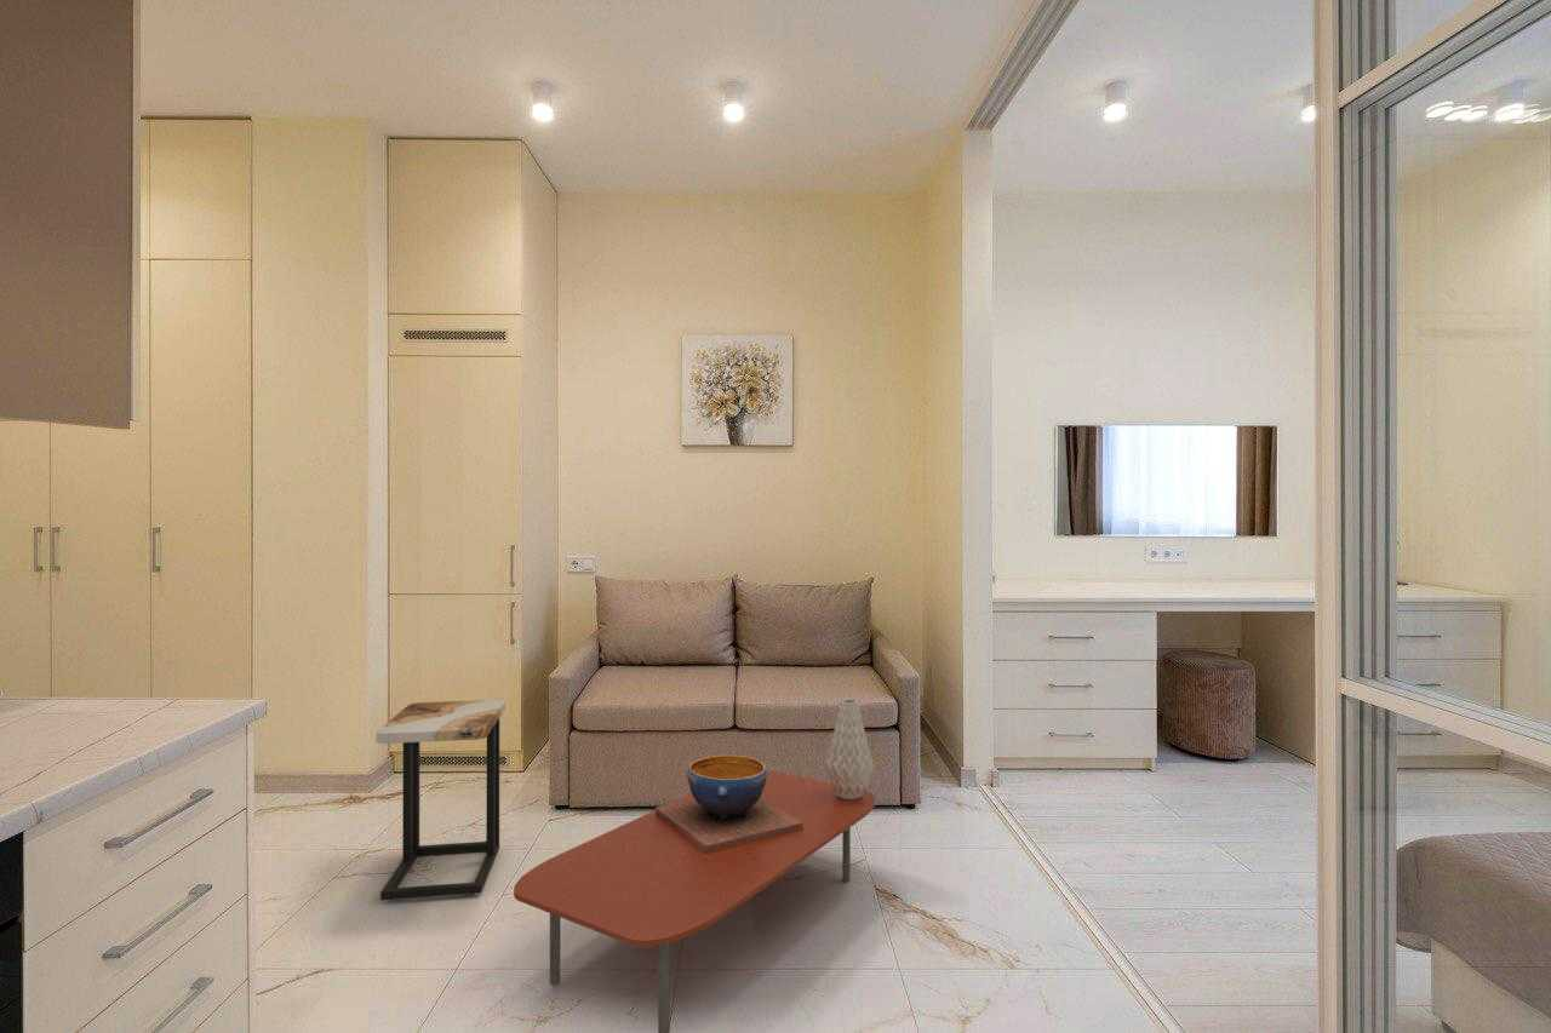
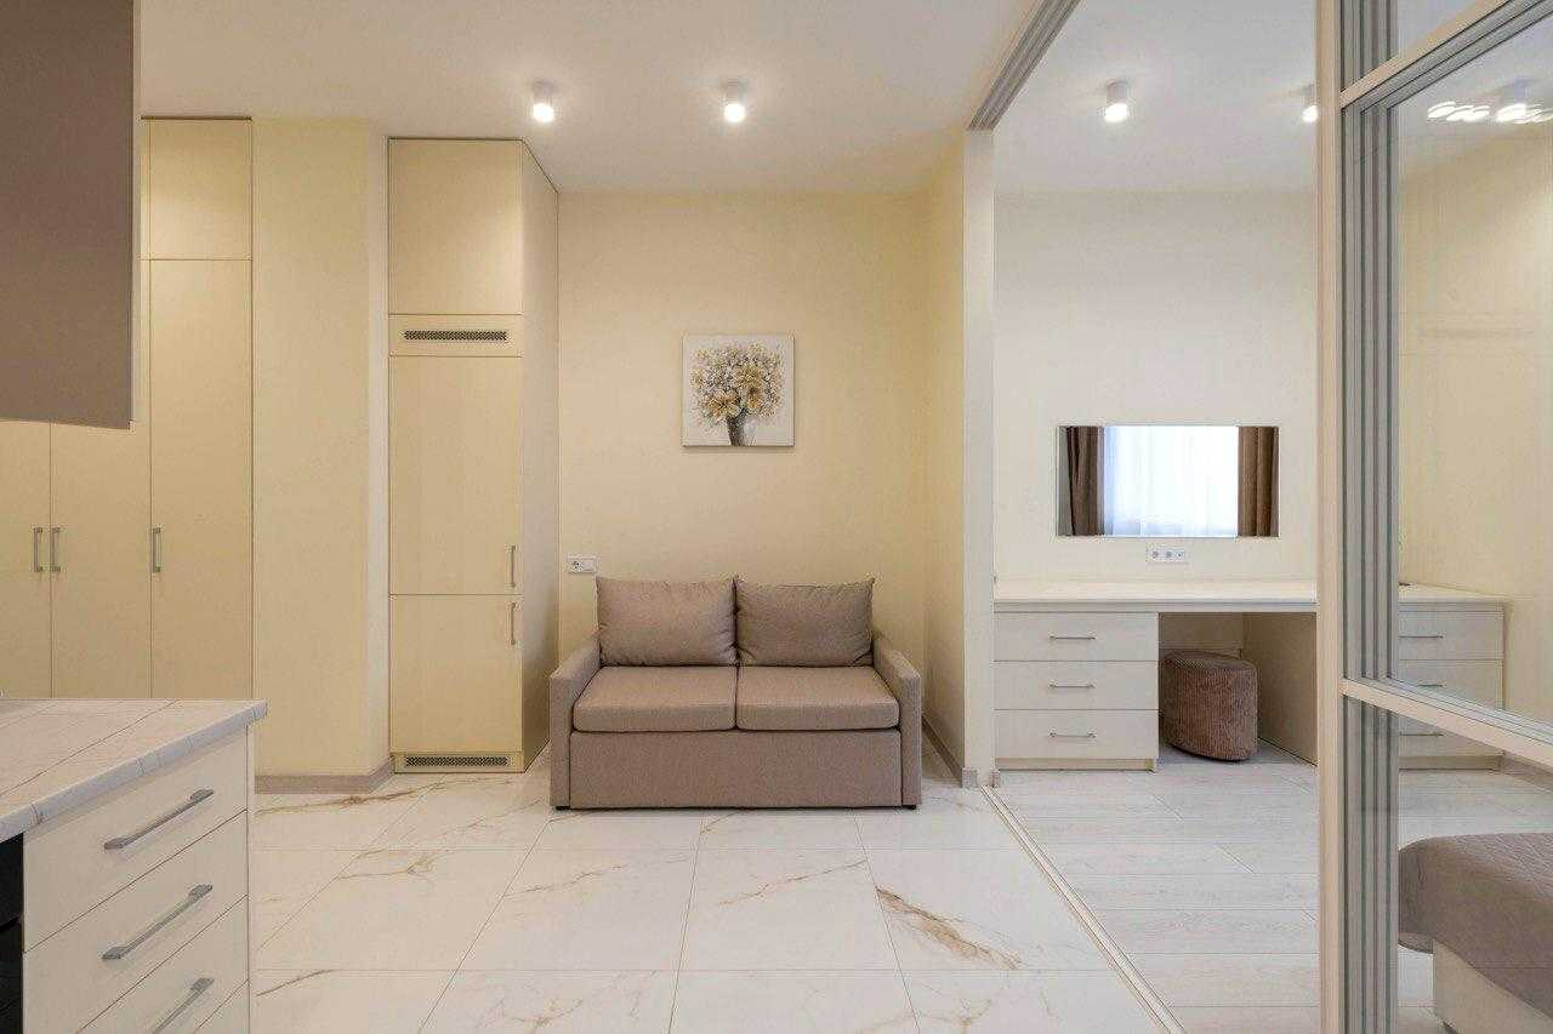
- vase [824,698,875,799]
- coffee table [513,769,876,1033]
- side table [374,699,506,903]
- decorative bowl [654,754,803,853]
